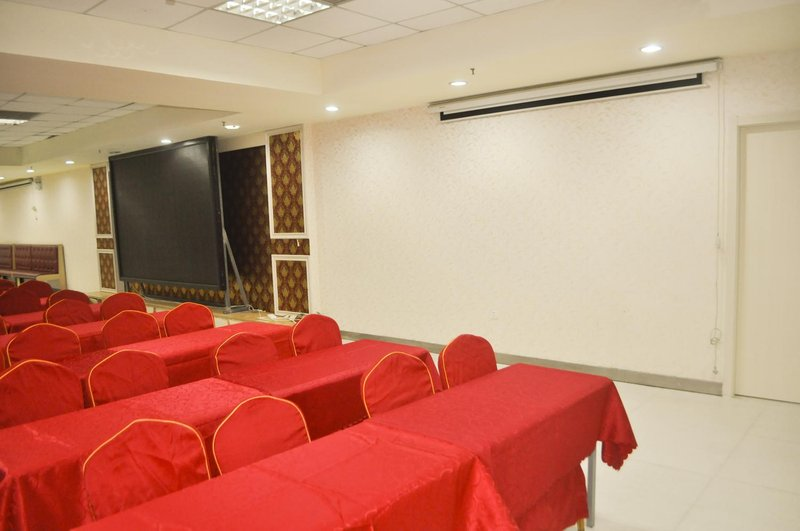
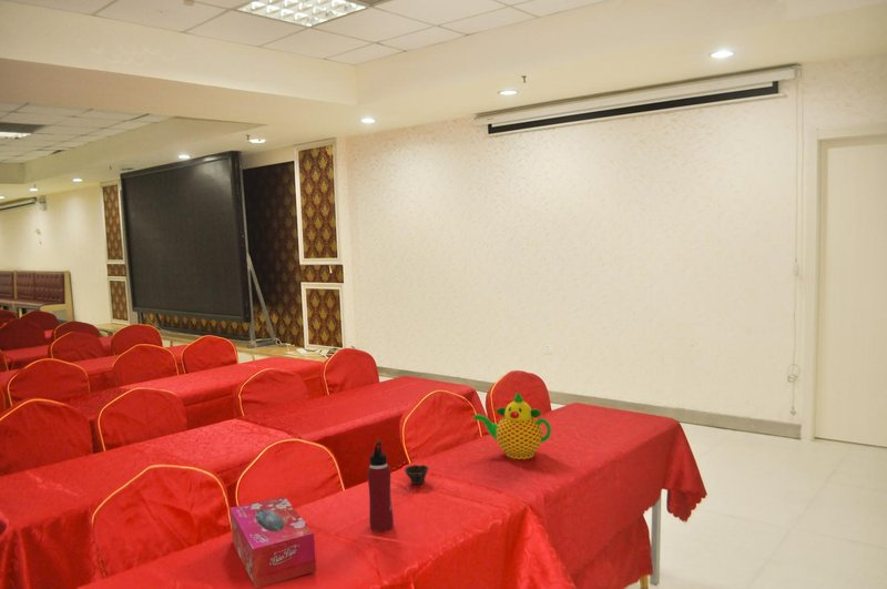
+ cup [404,464,430,486]
+ tissue box [228,495,317,589]
+ water bottle [366,440,395,532]
+ teapot [472,392,552,460]
